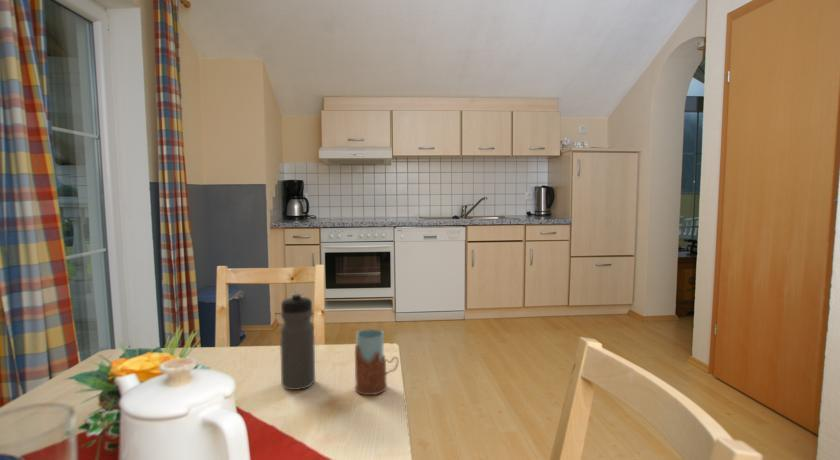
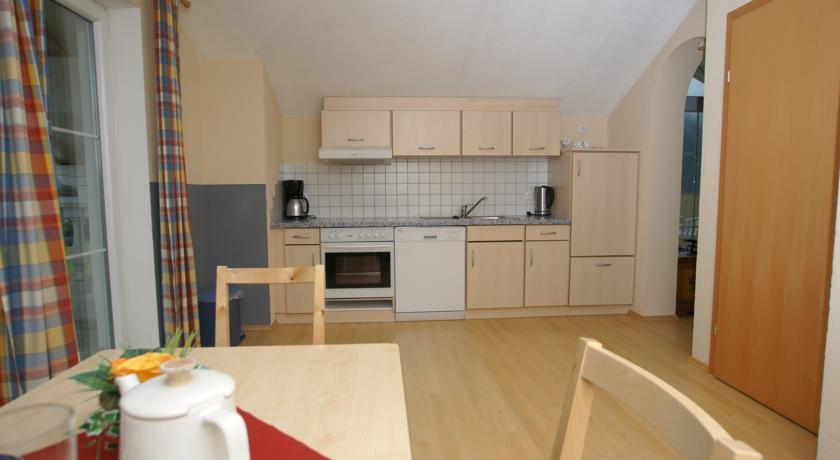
- water bottle [279,291,316,391]
- drinking glass [354,328,399,396]
